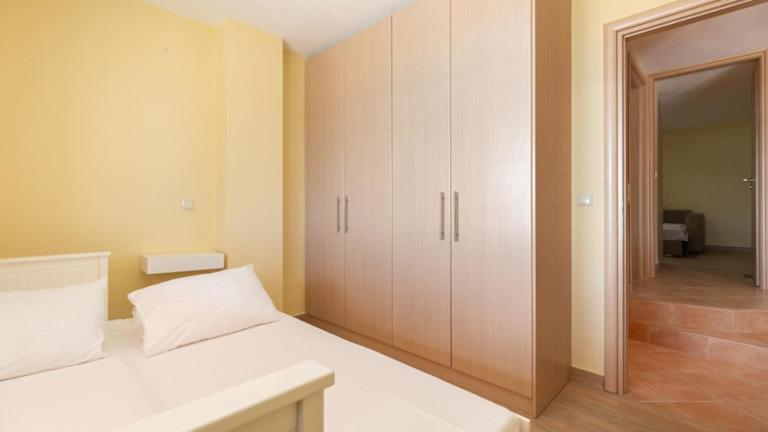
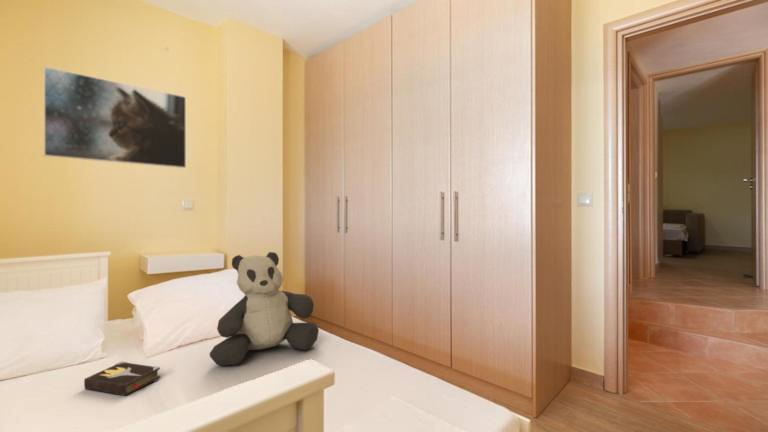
+ hardback book [83,360,161,397]
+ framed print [43,66,187,169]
+ teddy bear [209,251,320,367]
